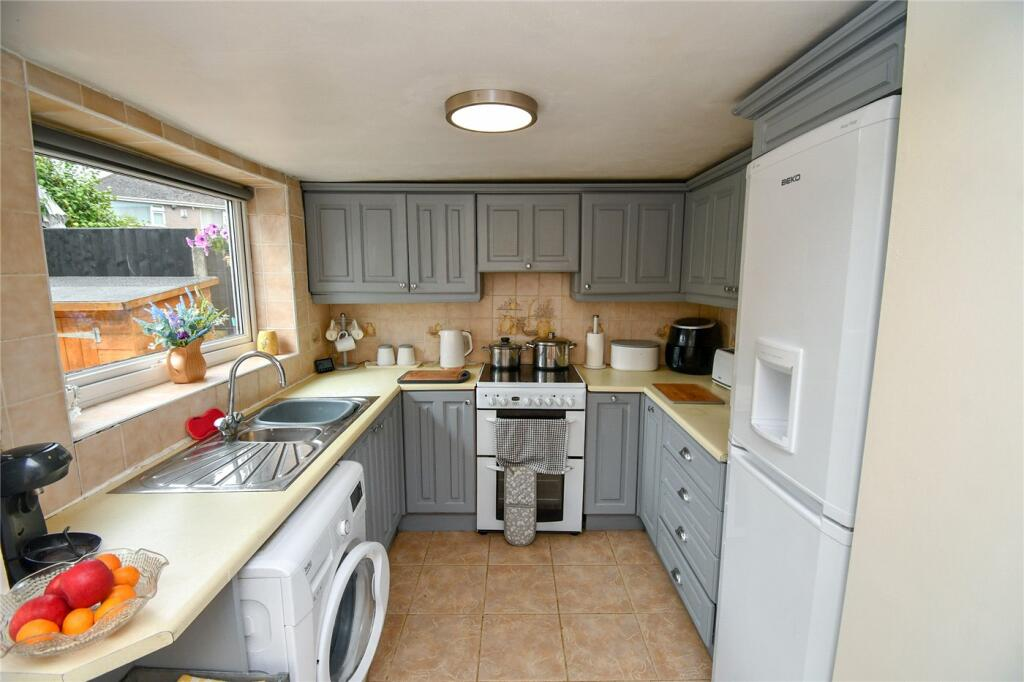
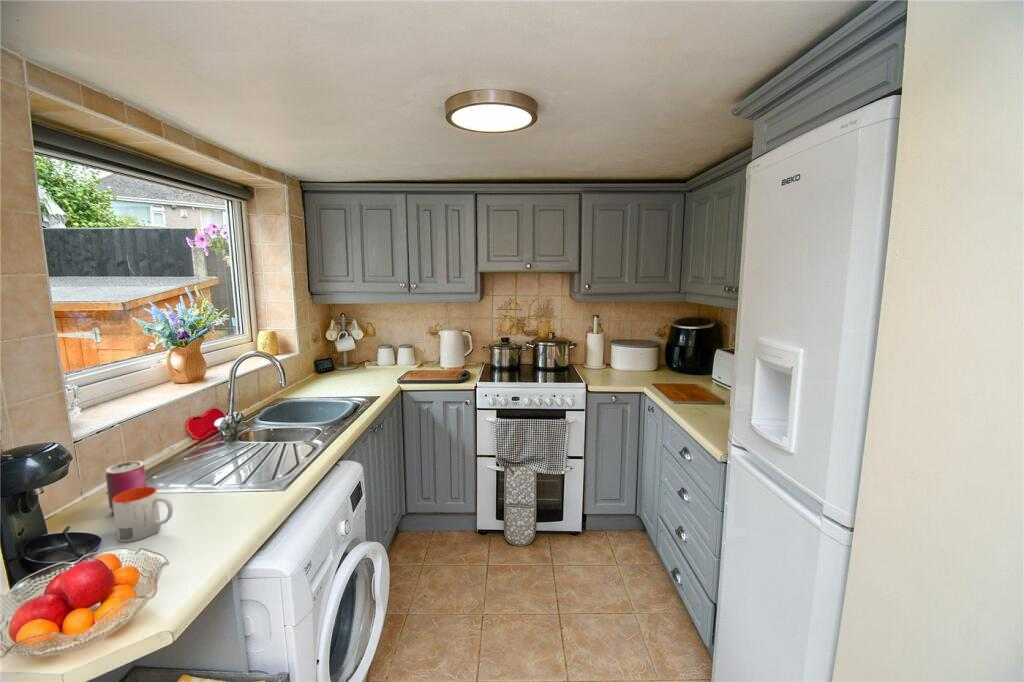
+ can [105,460,148,513]
+ mug [112,486,174,543]
